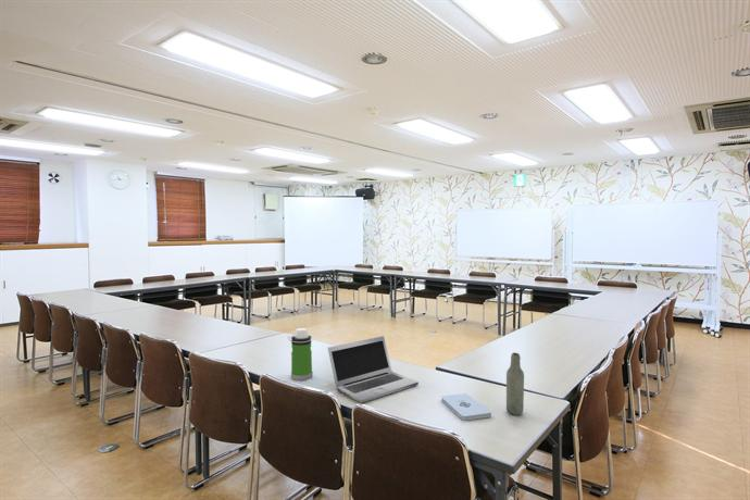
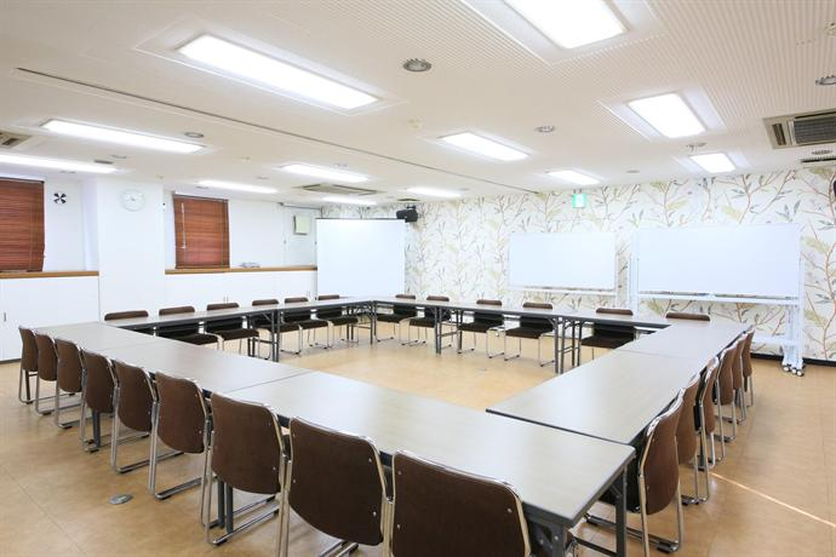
- notepad [440,392,492,422]
- water bottle [287,327,314,382]
- laptop [327,335,420,404]
- bottle [505,351,525,416]
